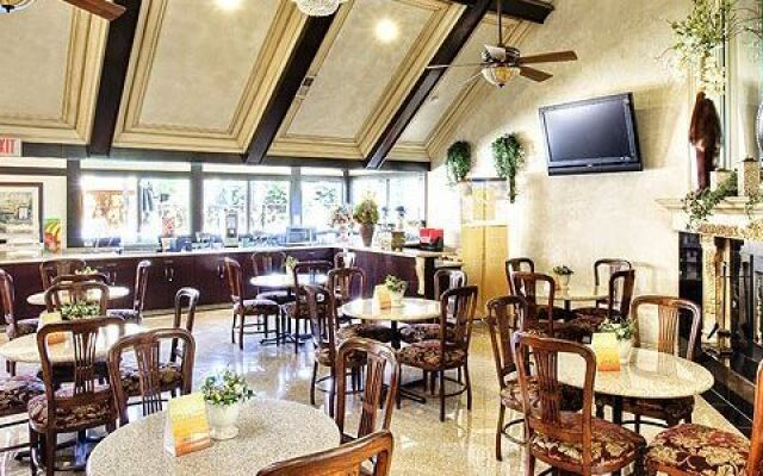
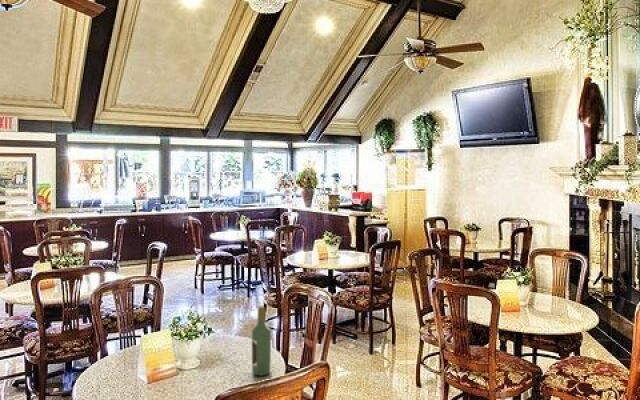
+ wine bottle [251,306,272,376]
